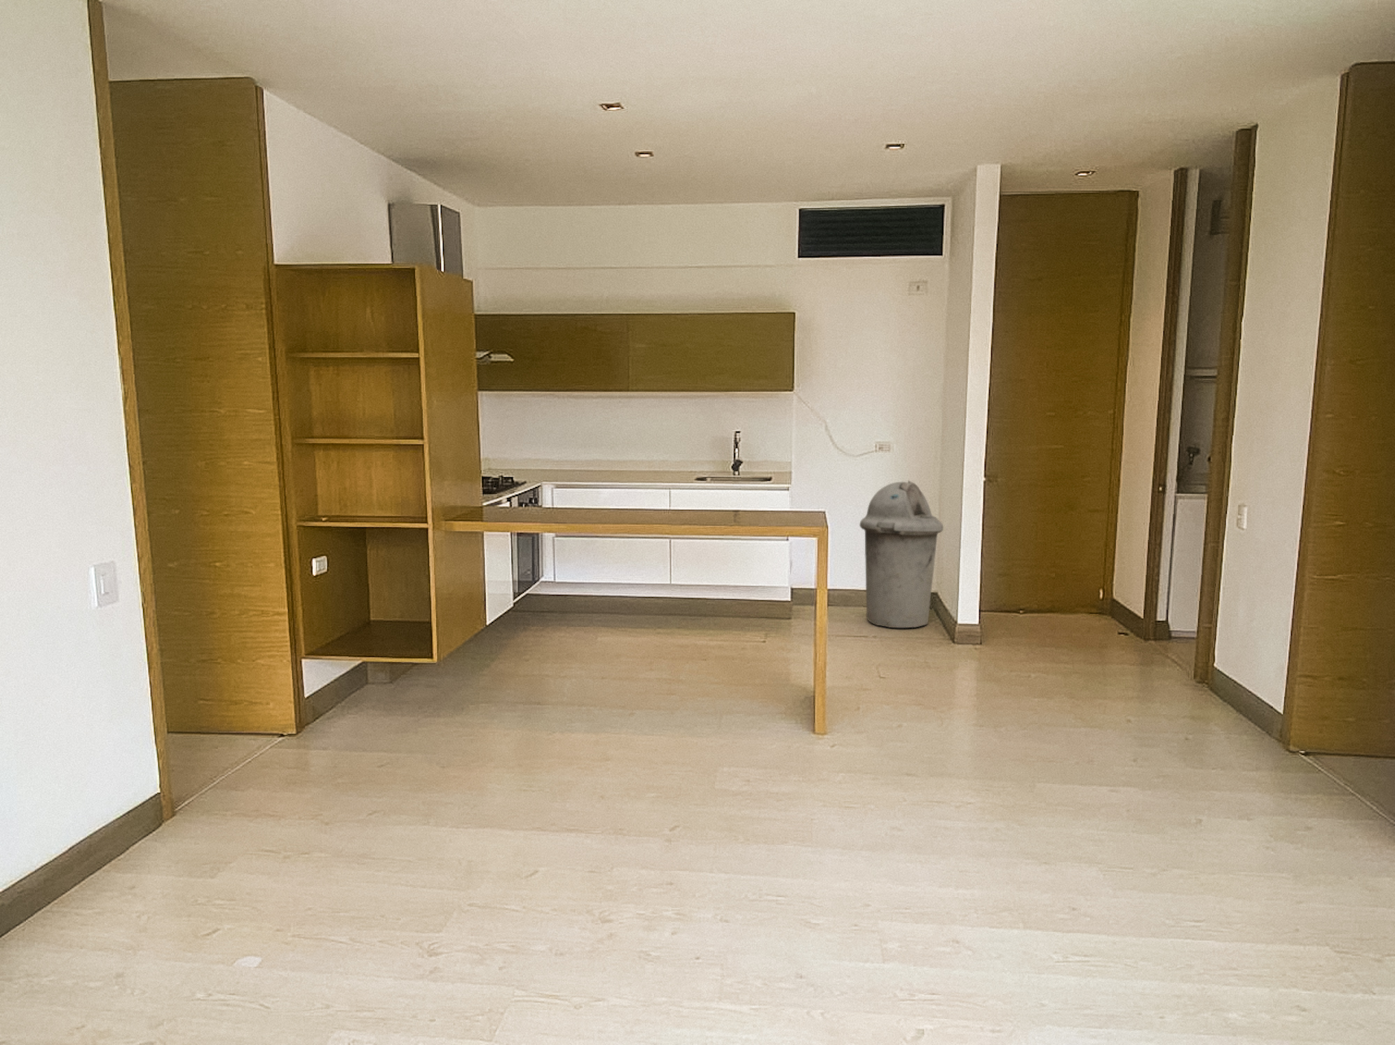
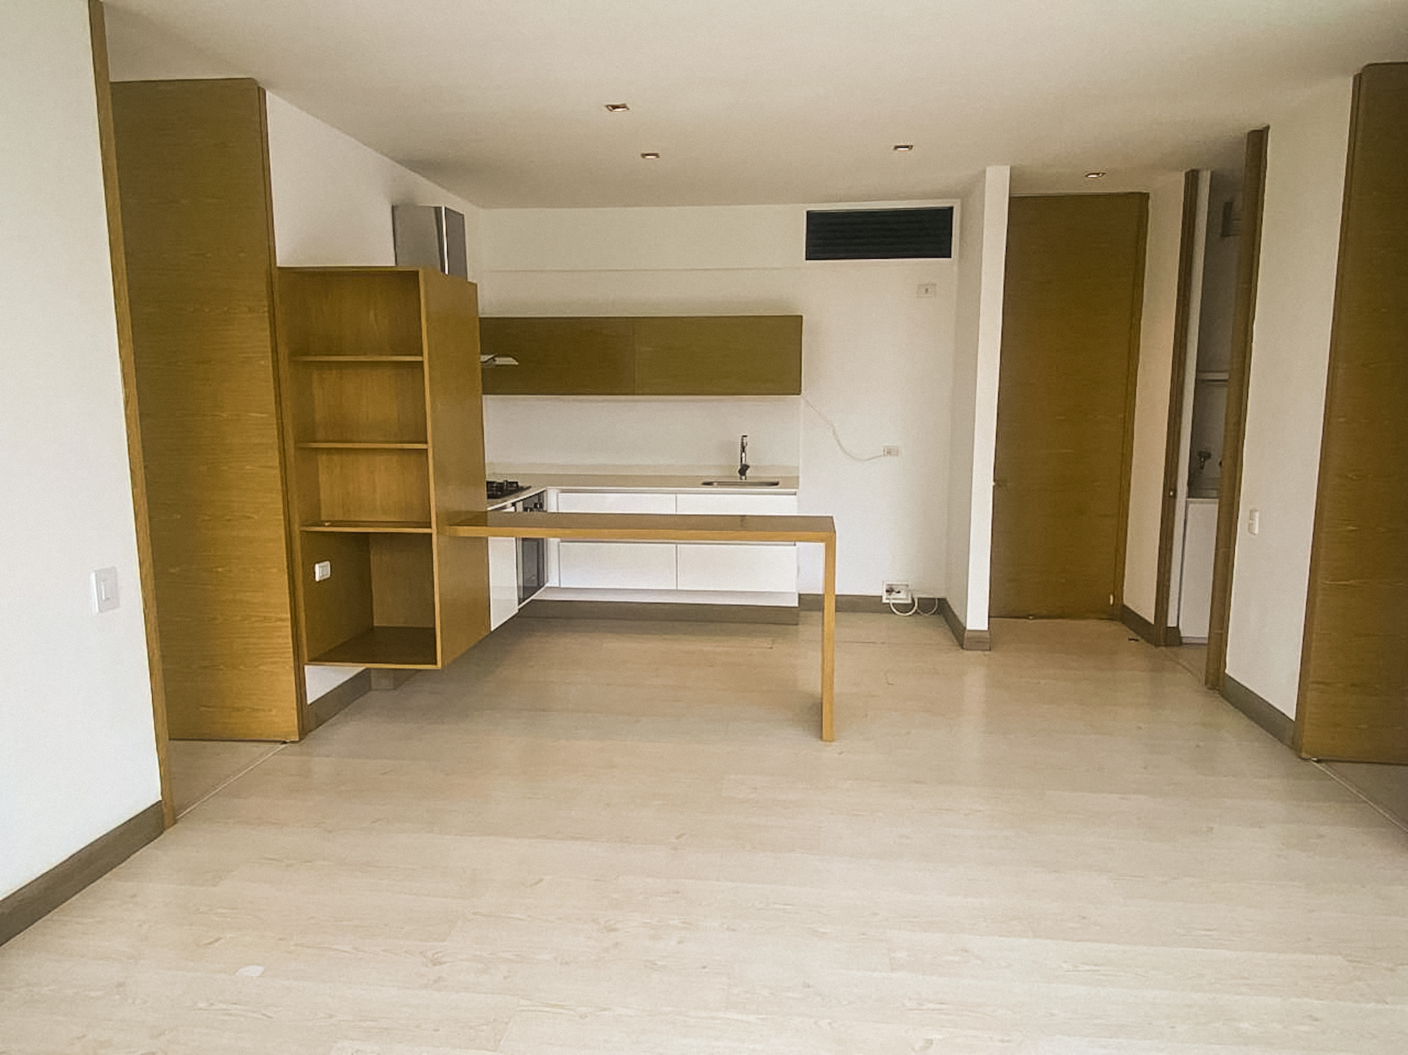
- trash can [859,480,944,628]
